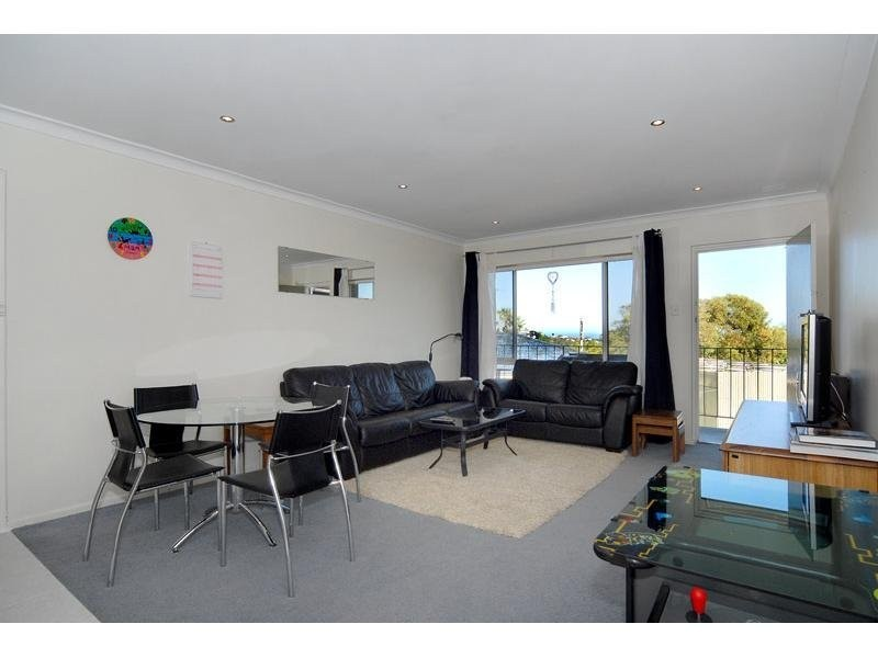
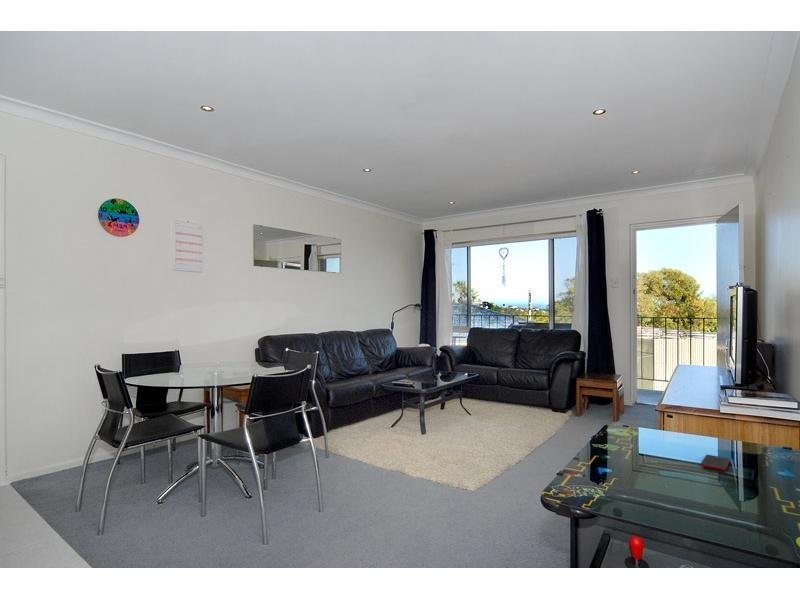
+ cell phone [700,454,731,472]
